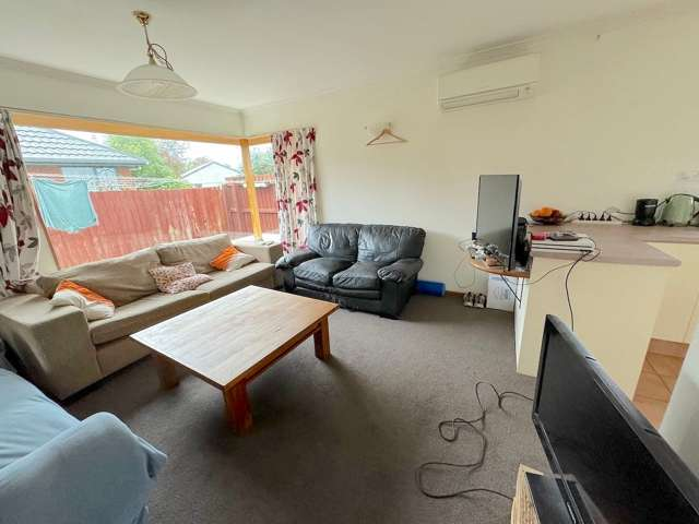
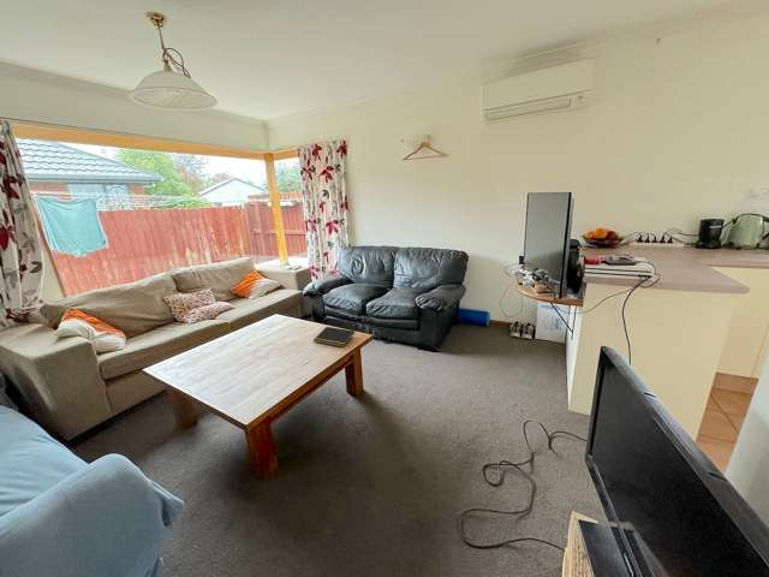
+ notepad [312,326,356,347]
